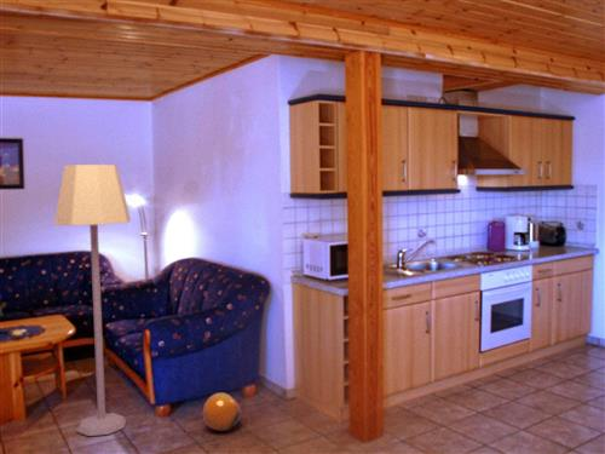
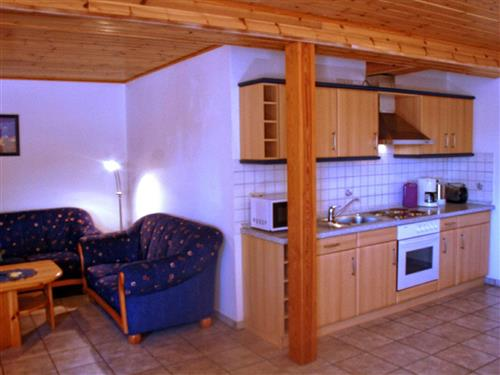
- lamp [53,163,132,437]
- ball [201,391,242,432]
